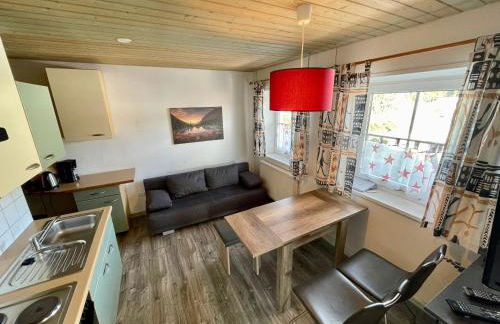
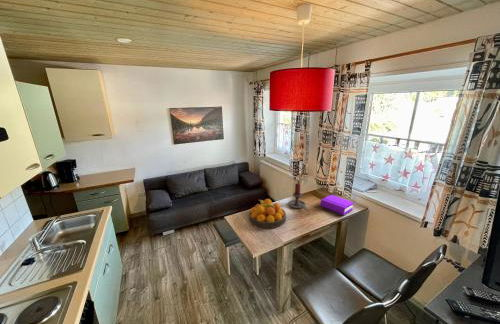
+ book [320,194,354,216]
+ fruit bowl [248,198,287,229]
+ candle holder [287,182,308,210]
